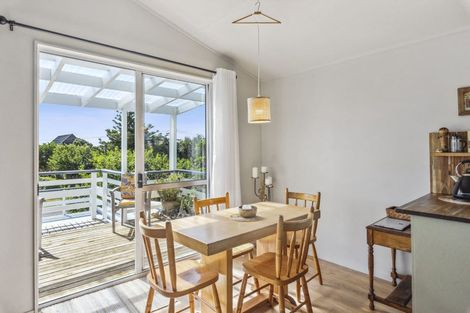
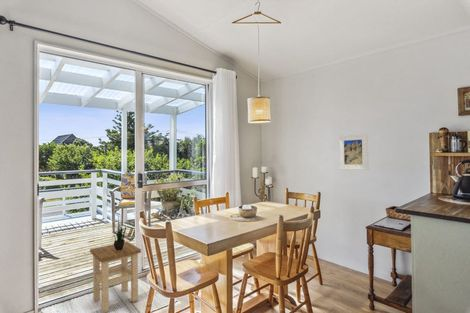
+ stool [89,240,142,313]
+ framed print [338,133,369,171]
+ potted plant [109,214,131,251]
